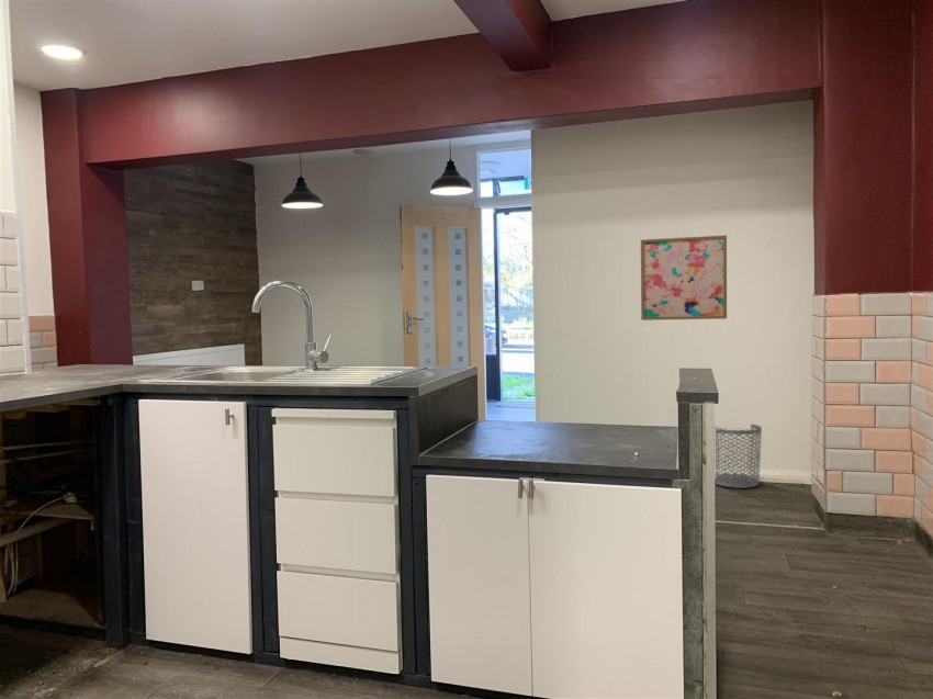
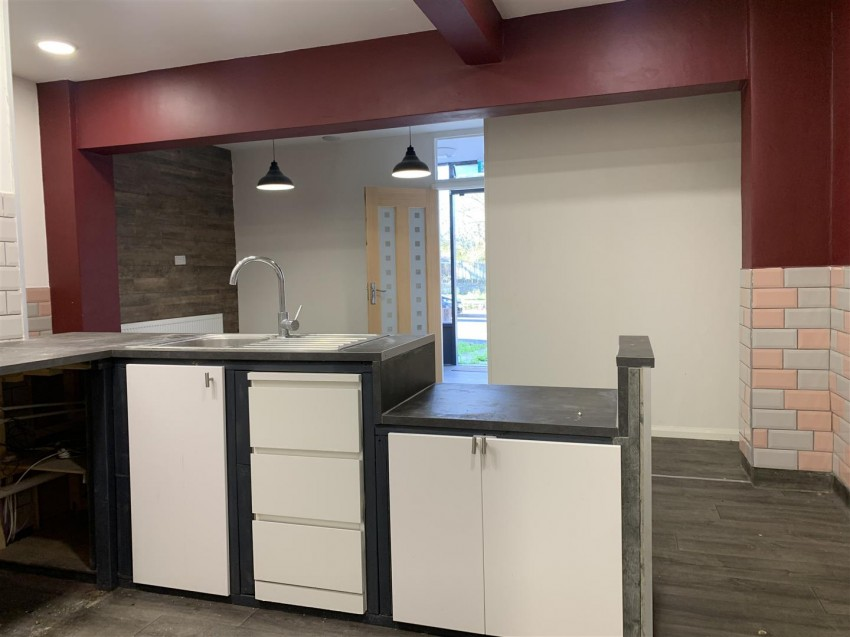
- wall art [640,234,728,322]
- waste bin [715,422,763,489]
